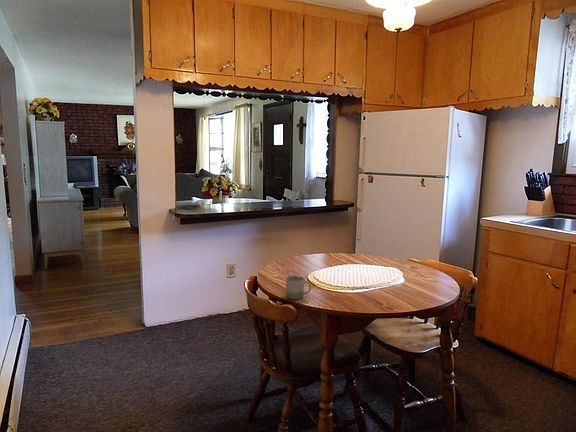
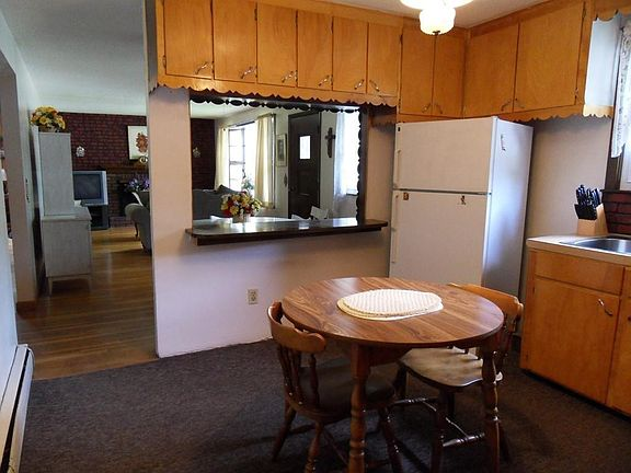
- cup [285,275,312,300]
